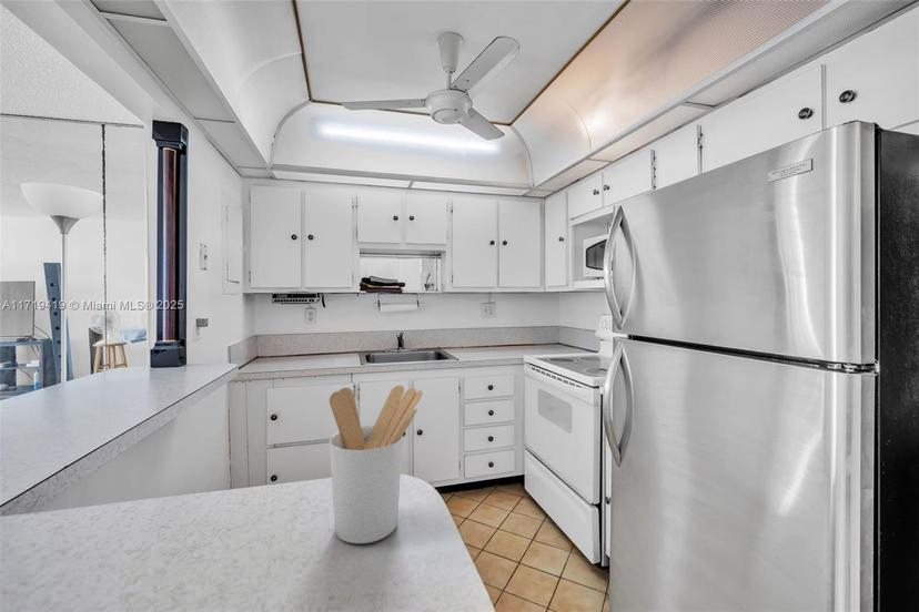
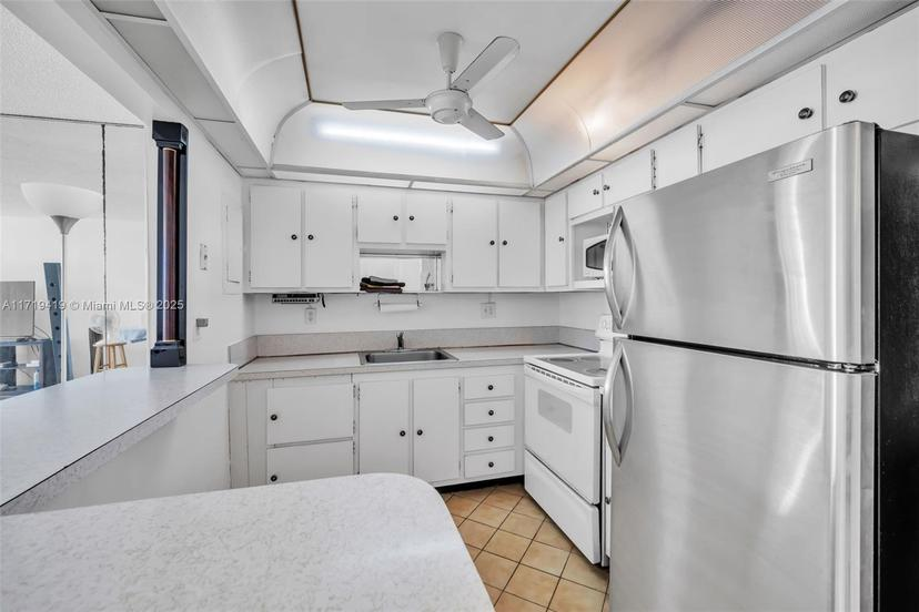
- utensil holder [329,385,424,544]
